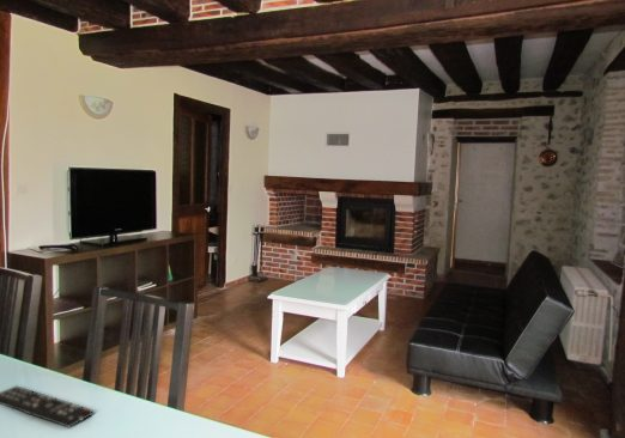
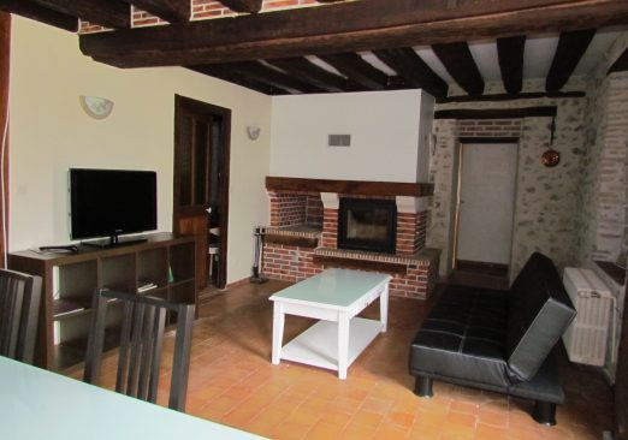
- remote control [0,384,93,428]
